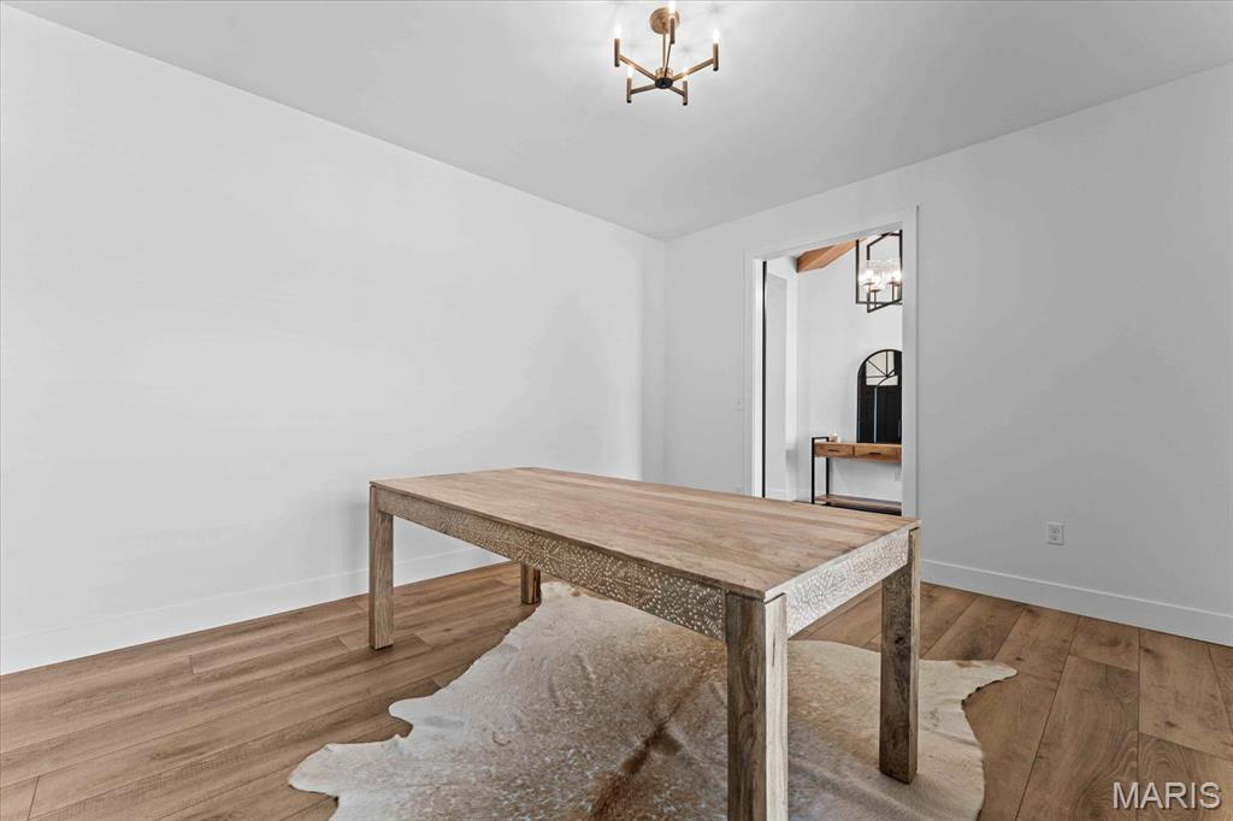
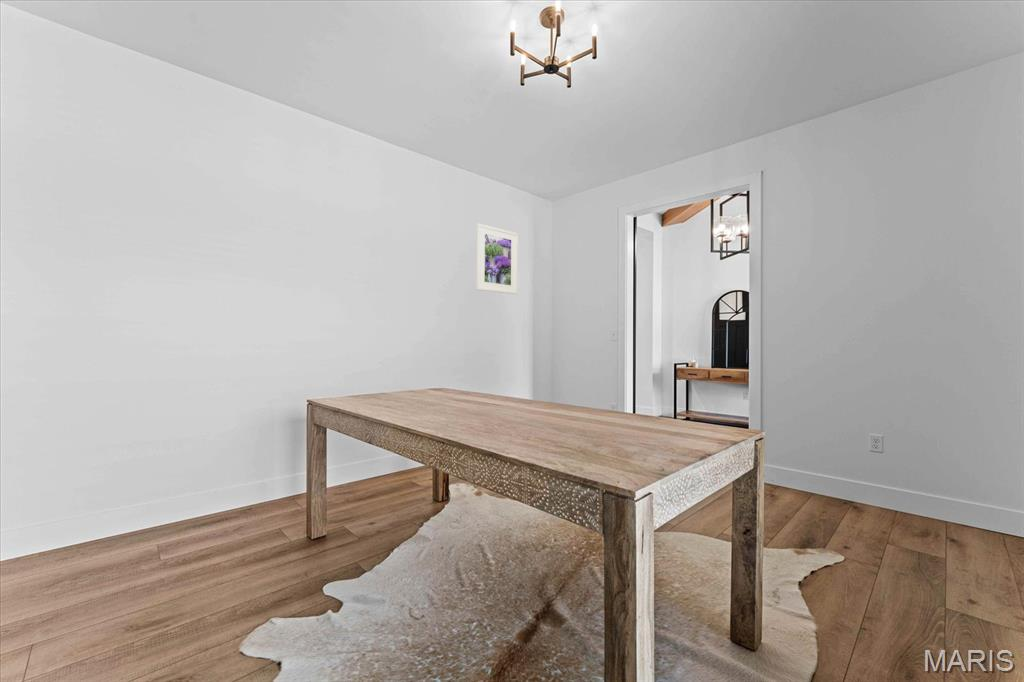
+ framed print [476,223,518,295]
